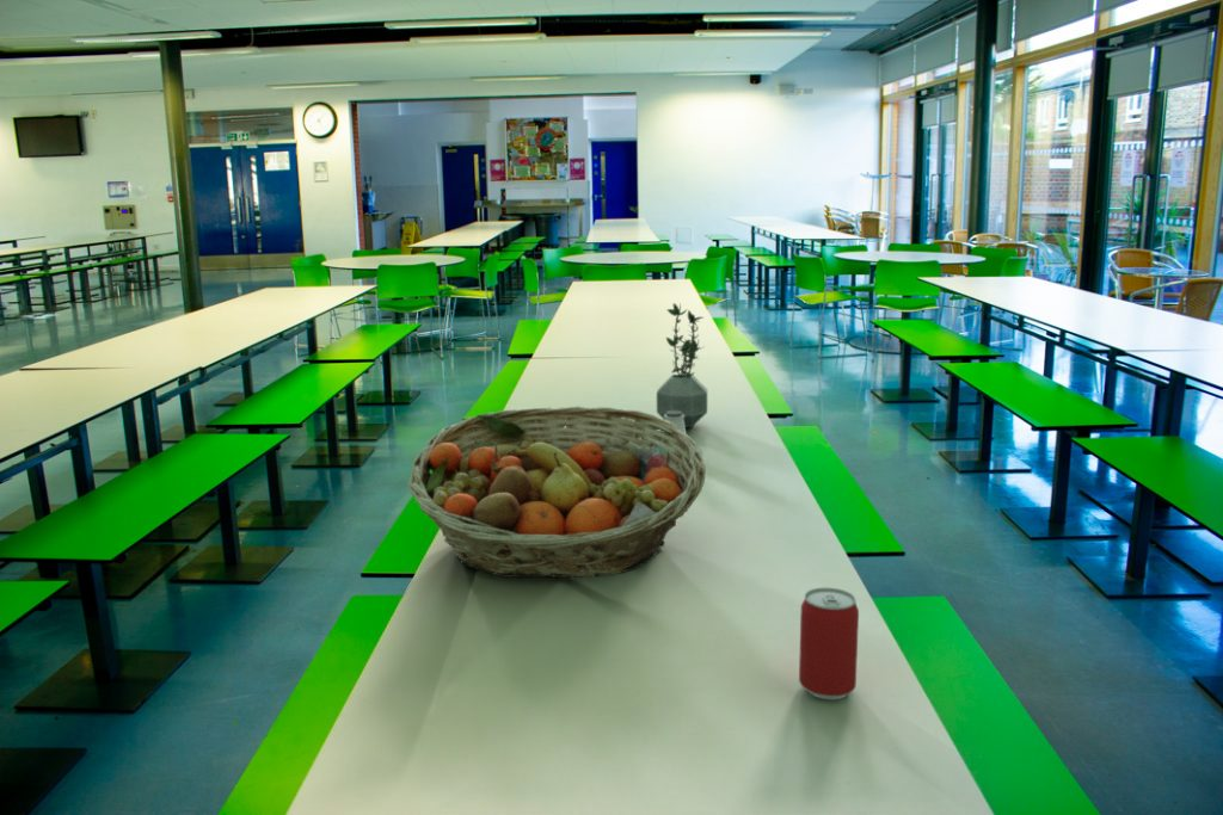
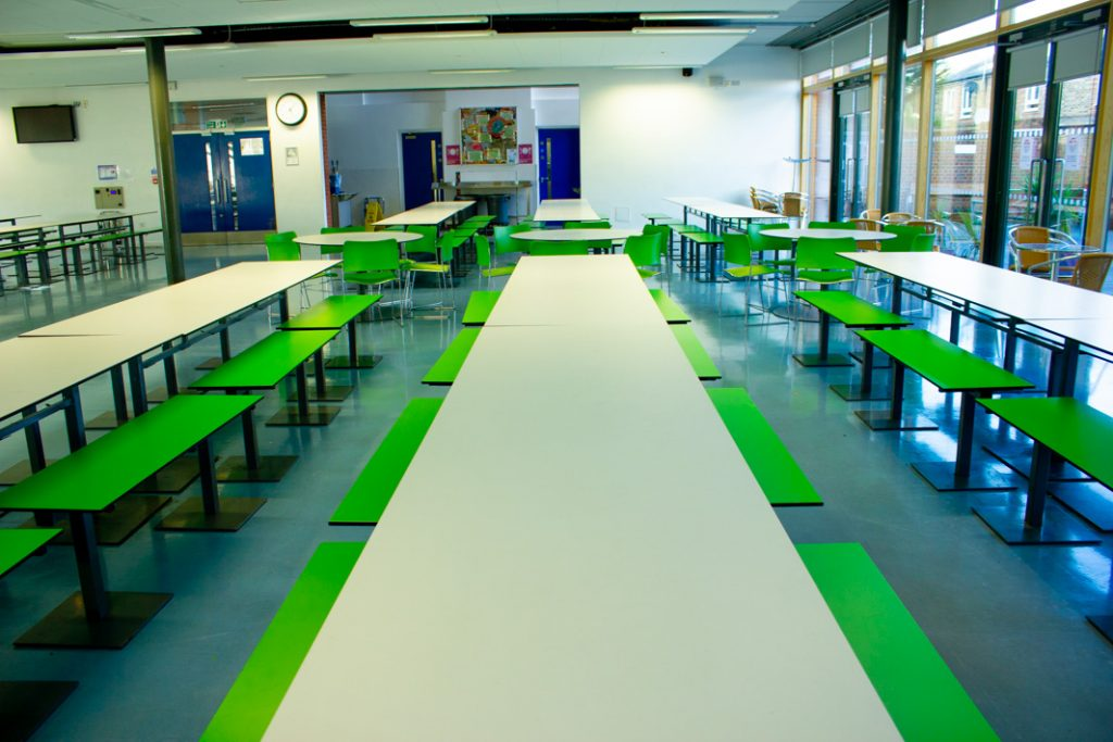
- saltshaker [662,410,688,434]
- beer can [798,587,860,700]
- potted plant [656,302,708,428]
- fruit basket [407,405,707,579]
